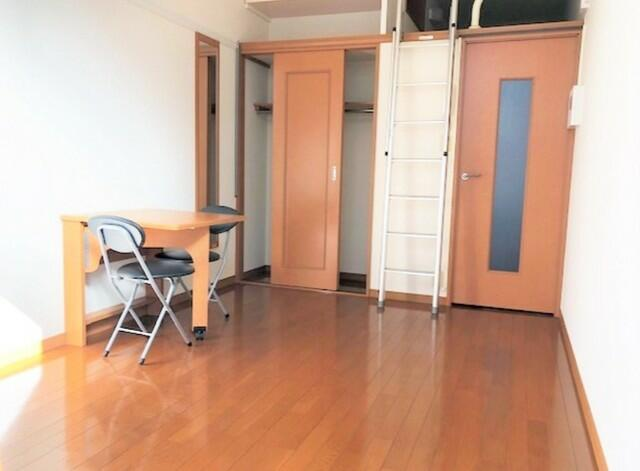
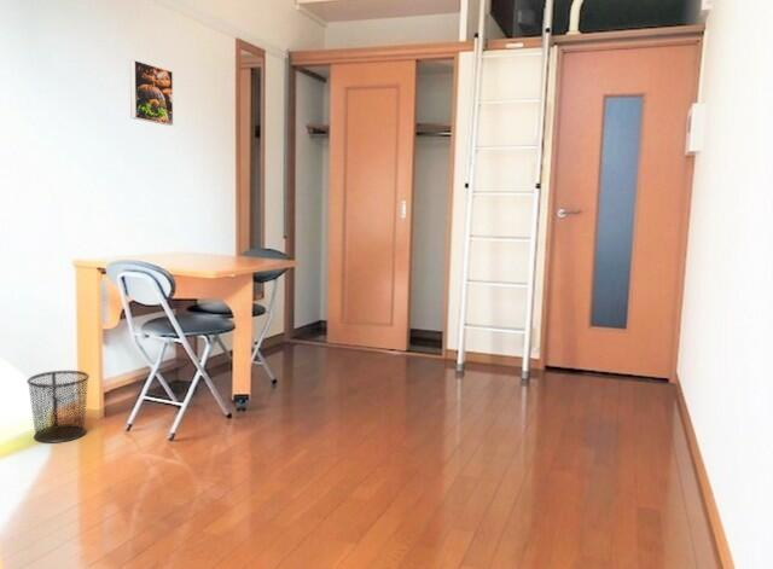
+ waste bin [25,370,91,443]
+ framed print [129,59,174,127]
